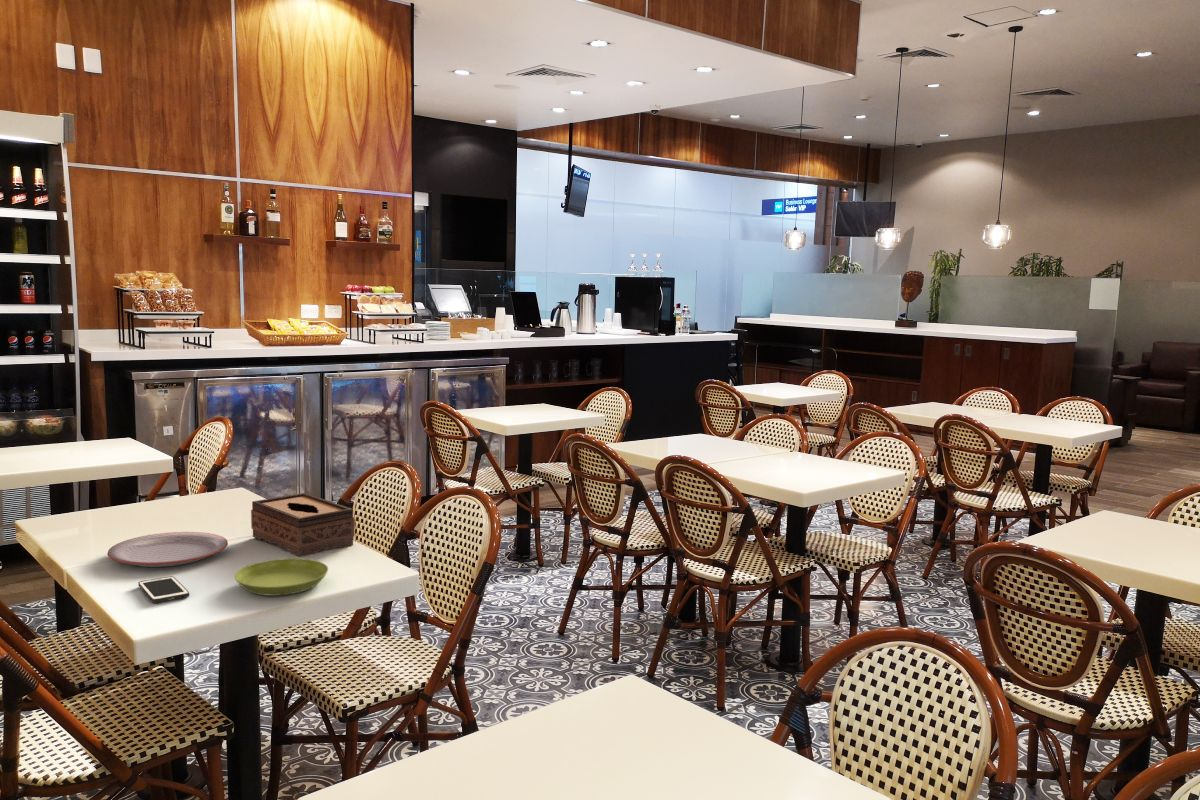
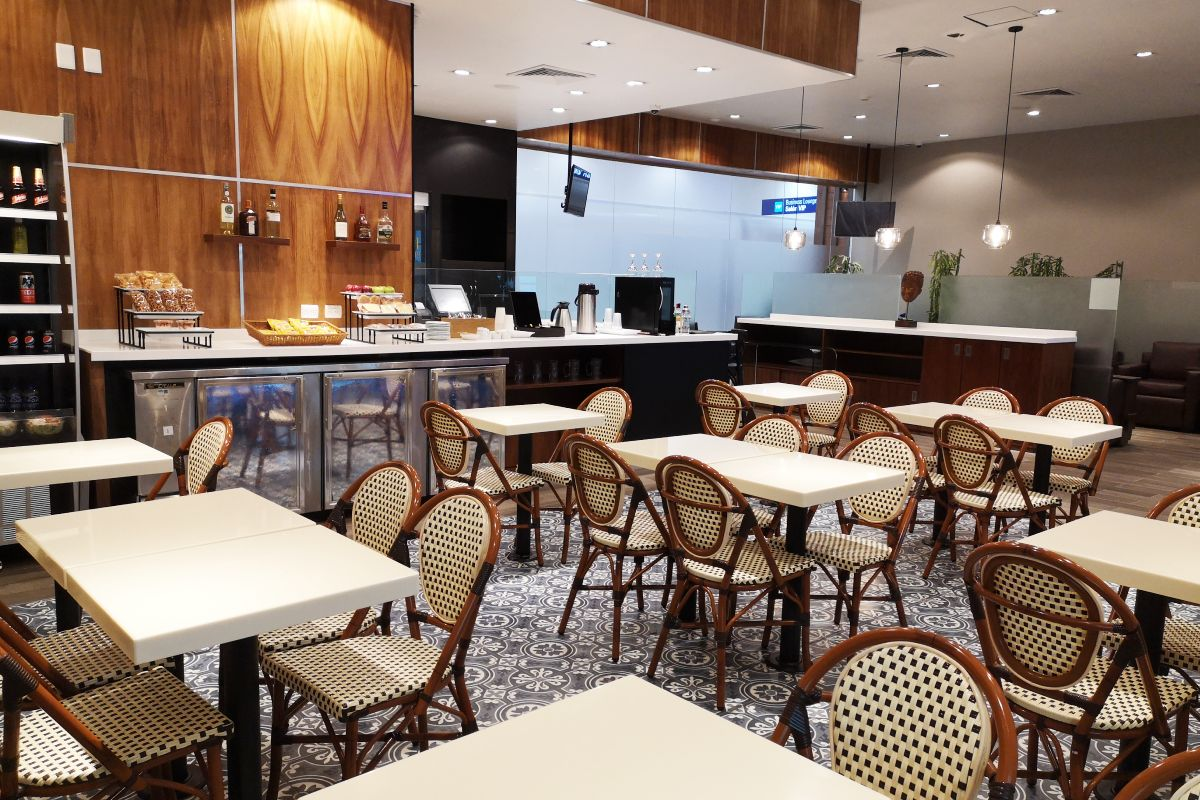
- cell phone [137,575,190,604]
- saucer [234,557,329,597]
- plate [106,531,229,568]
- tissue box [250,492,355,558]
